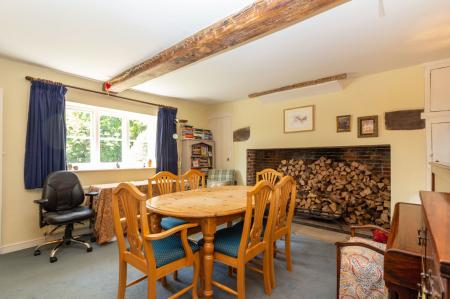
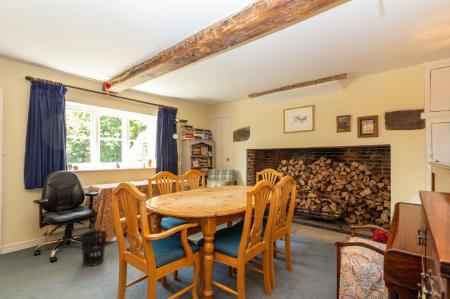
+ wastebasket [79,230,108,267]
